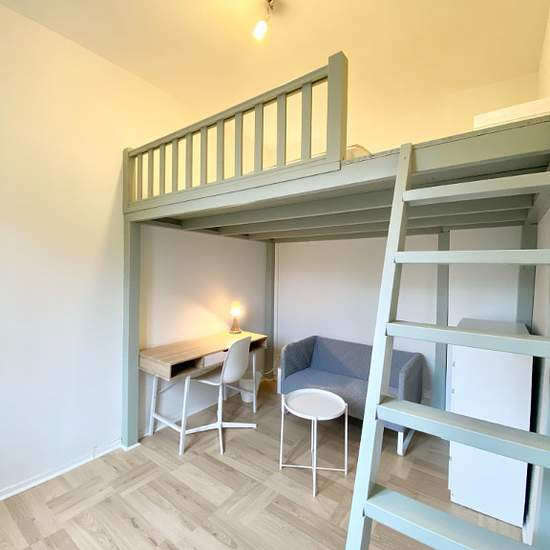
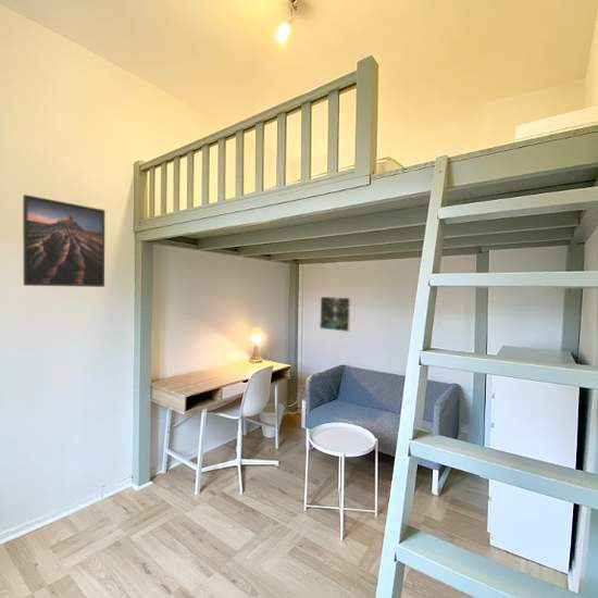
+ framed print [22,194,105,288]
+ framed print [319,296,352,333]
